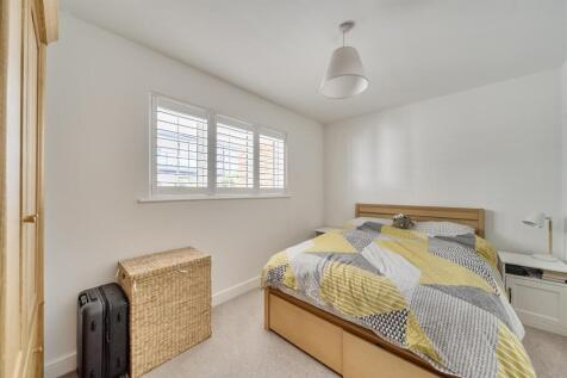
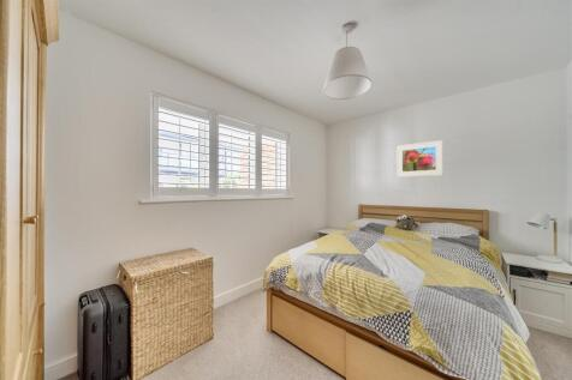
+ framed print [395,139,443,179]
